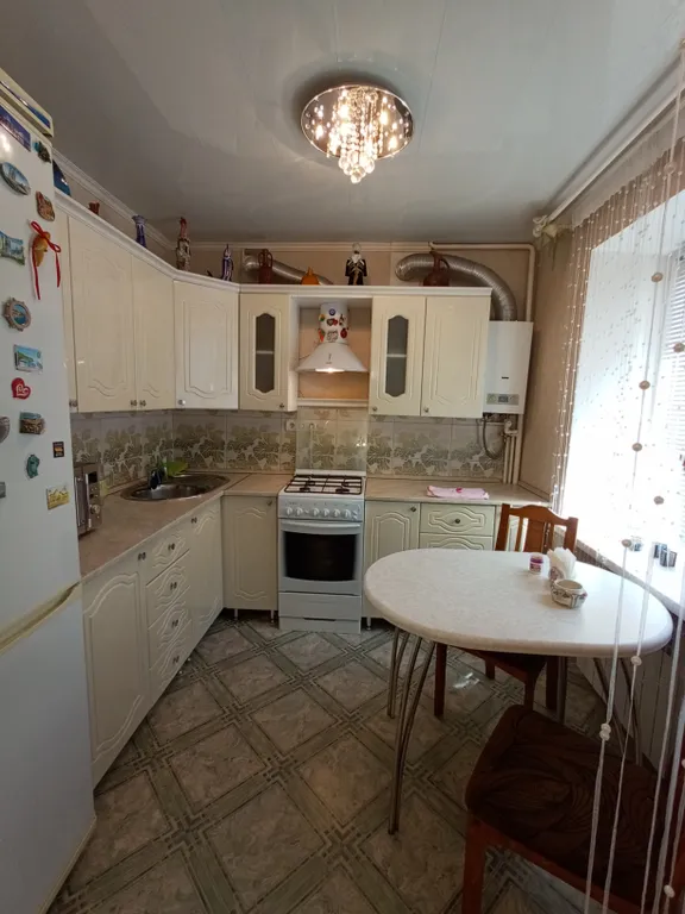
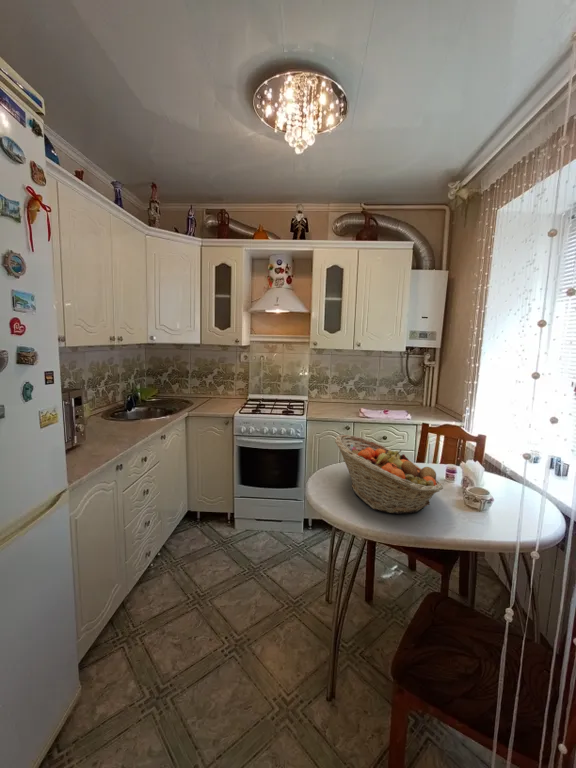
+ fruit basket [334,434,444,515]
